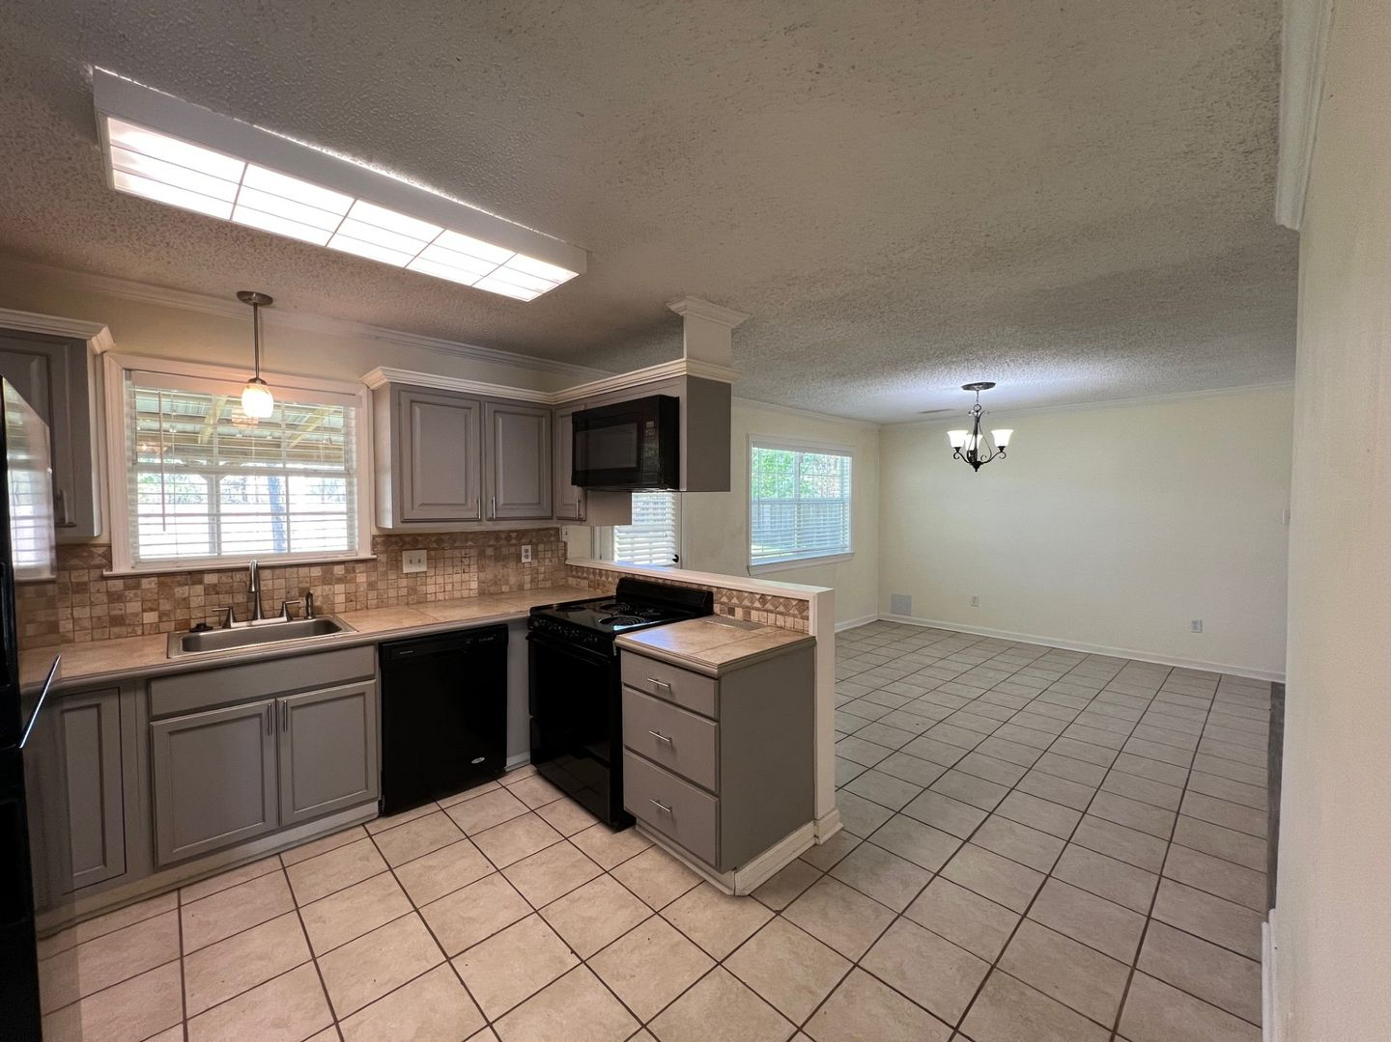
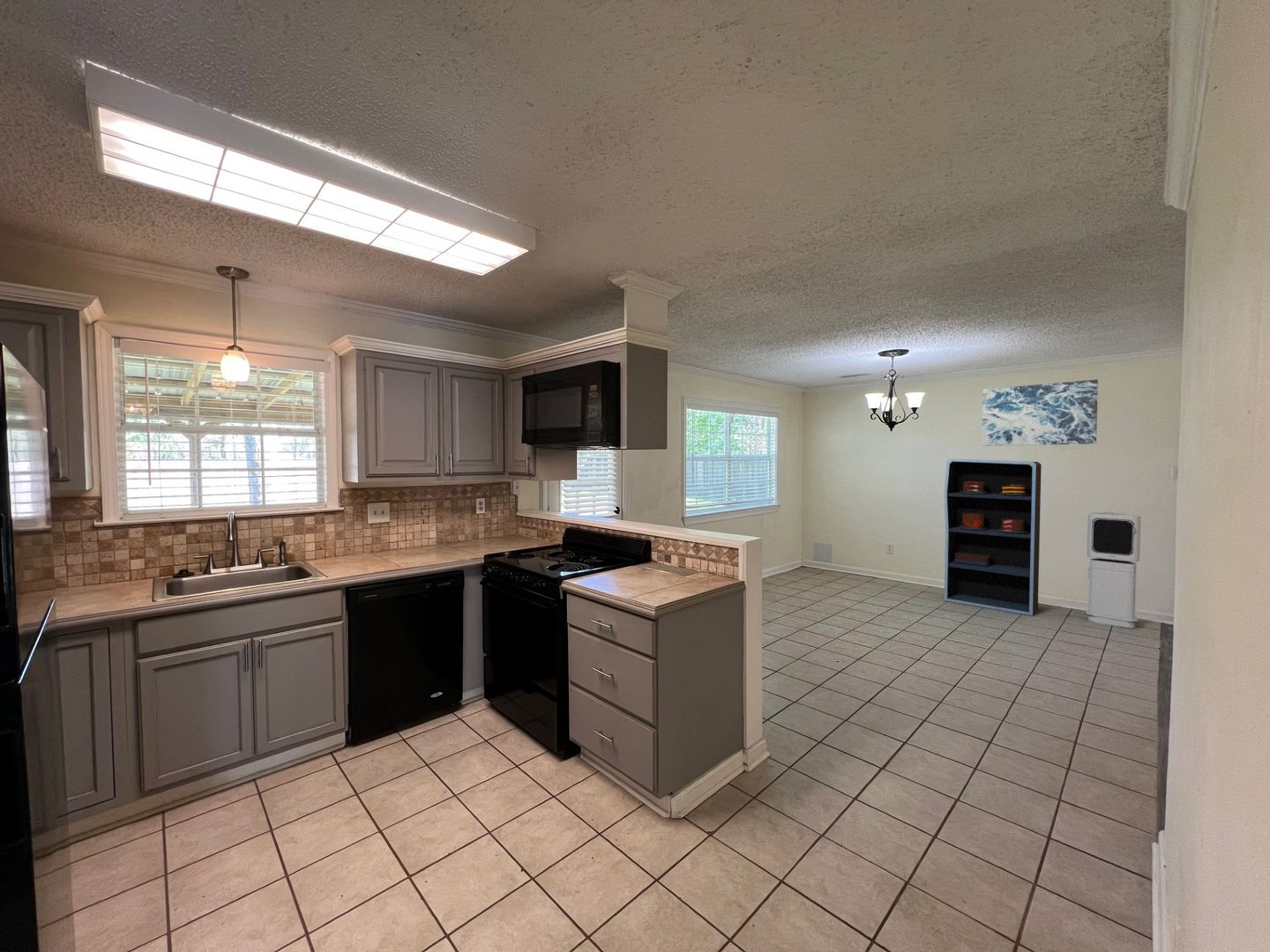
+ bookshelf [944,458,1042,617]
+ wall art [981,379,1099,447]
+ air purifier [1085,511,1142,629]
